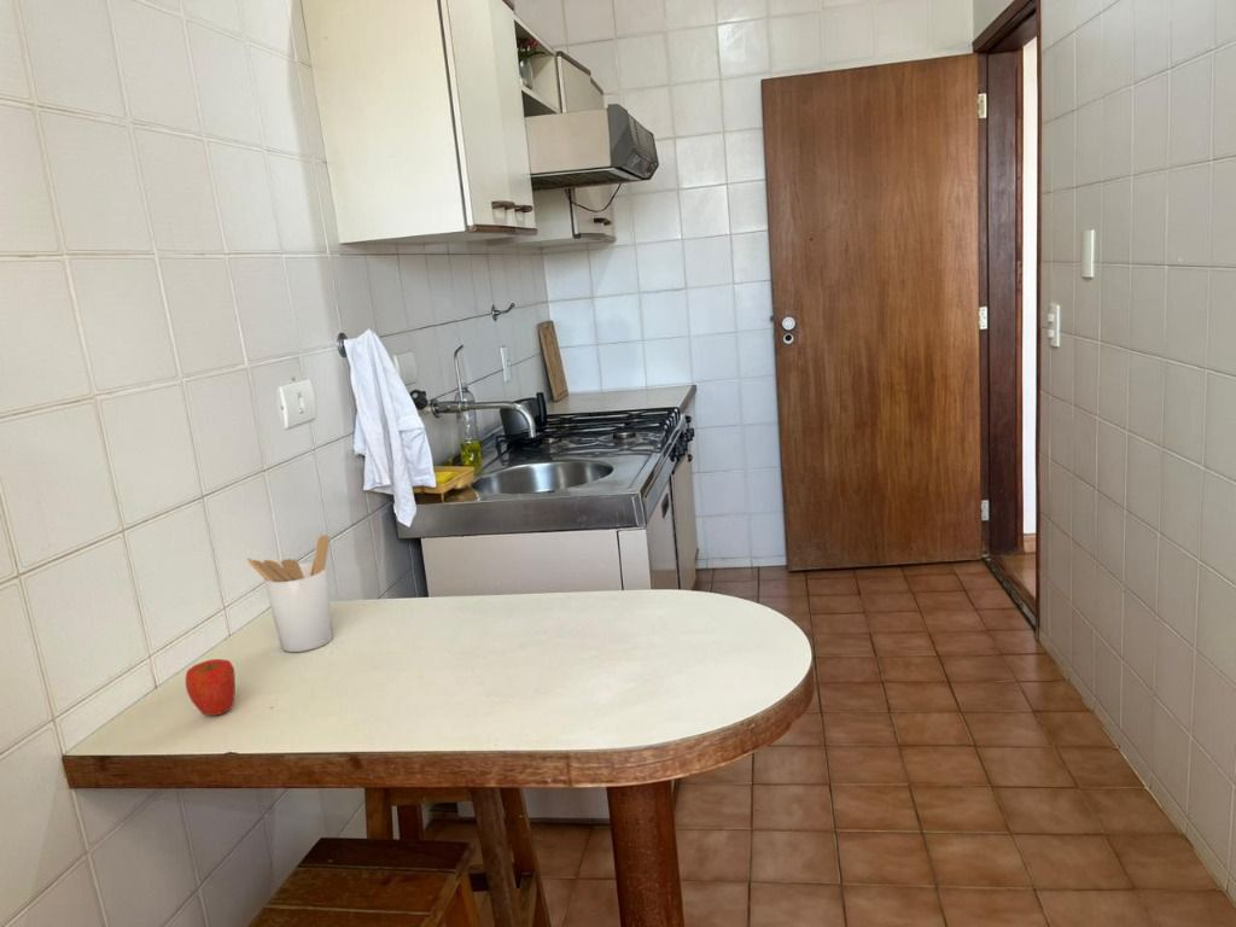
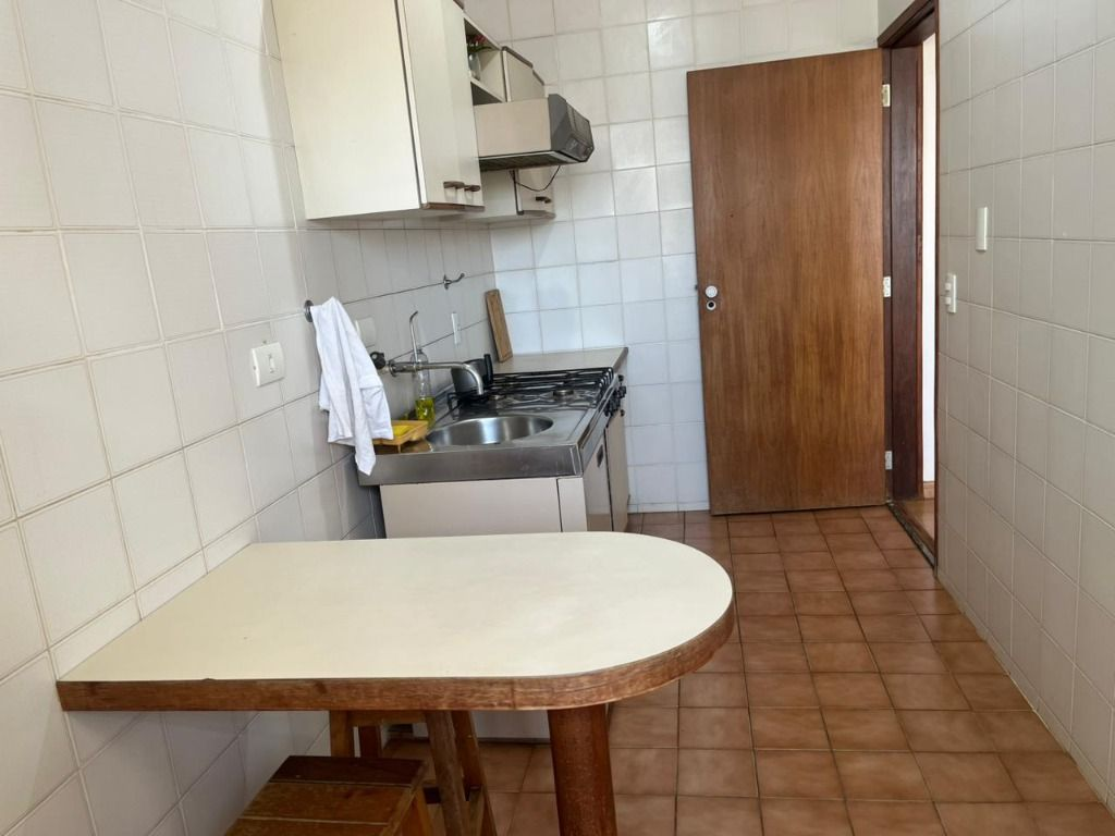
- apple [185,658,237,717]
- utensil holder [246,534,334,653]
